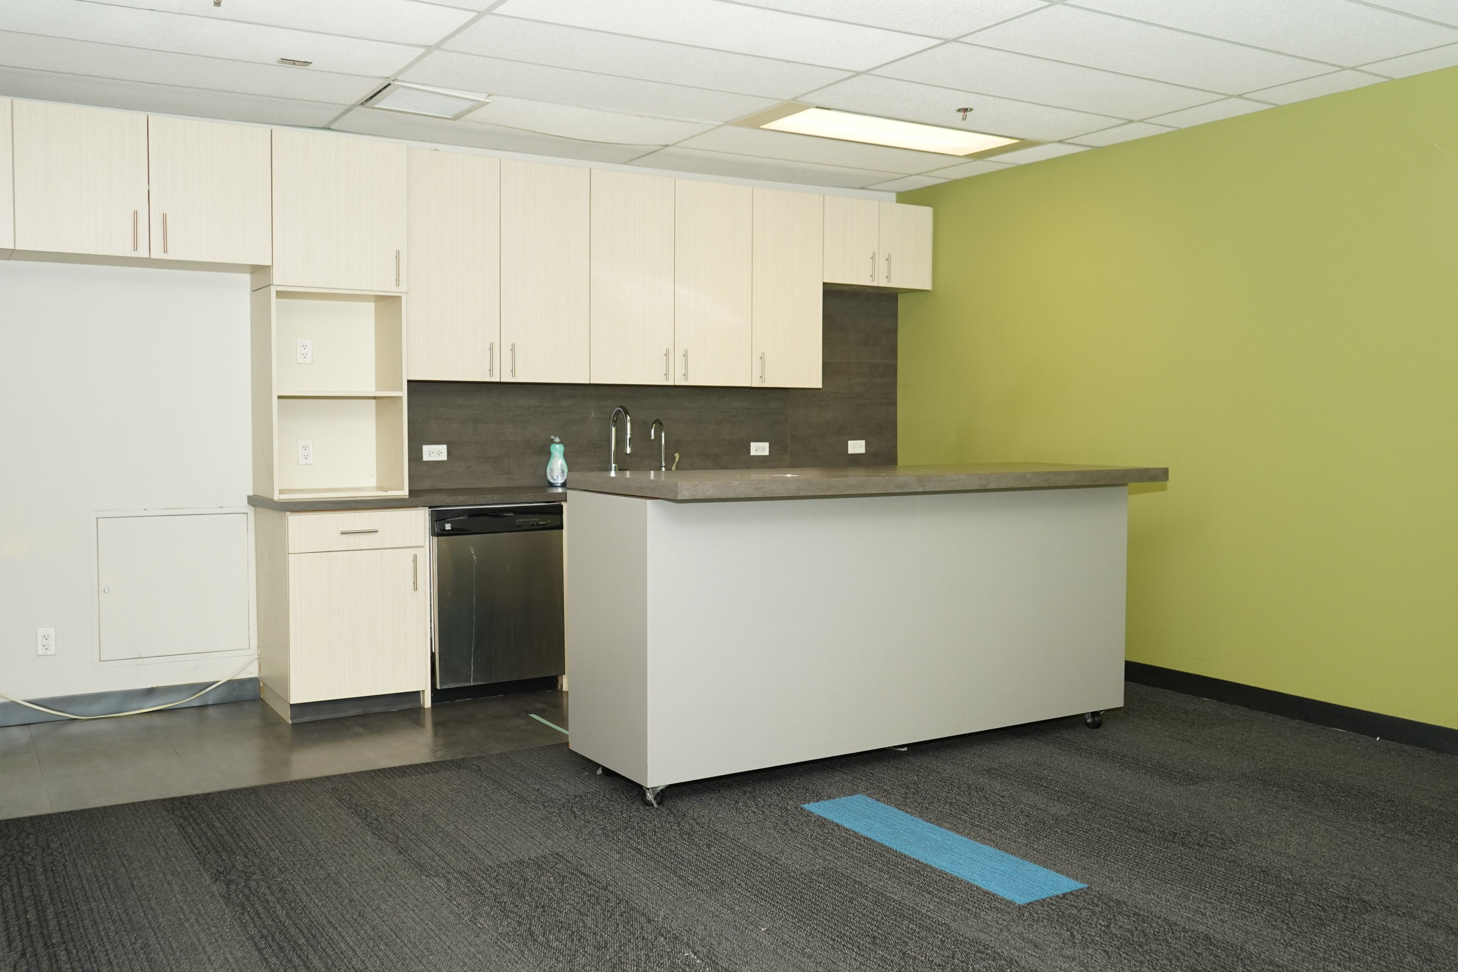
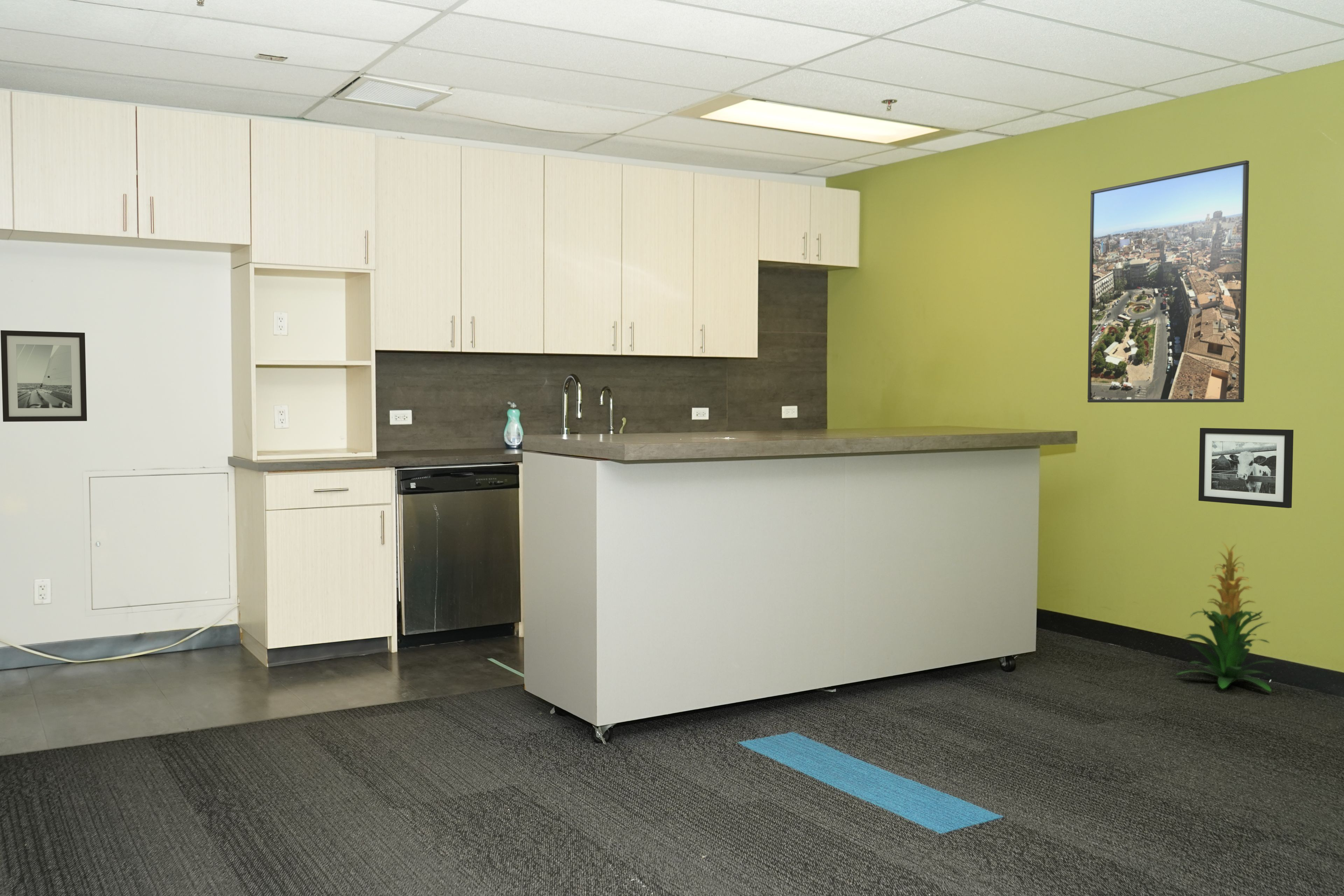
+ indoor plant [1175,542,1275,692]
+ wall art [0,330,87,422]
+ picture frame [1198,428,1294,509]
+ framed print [1087,160,1250,403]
